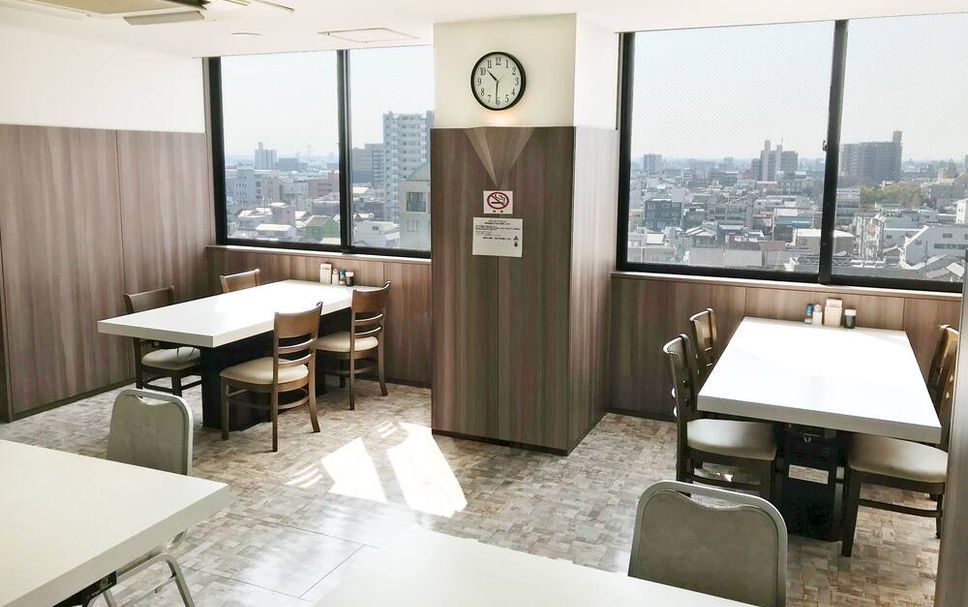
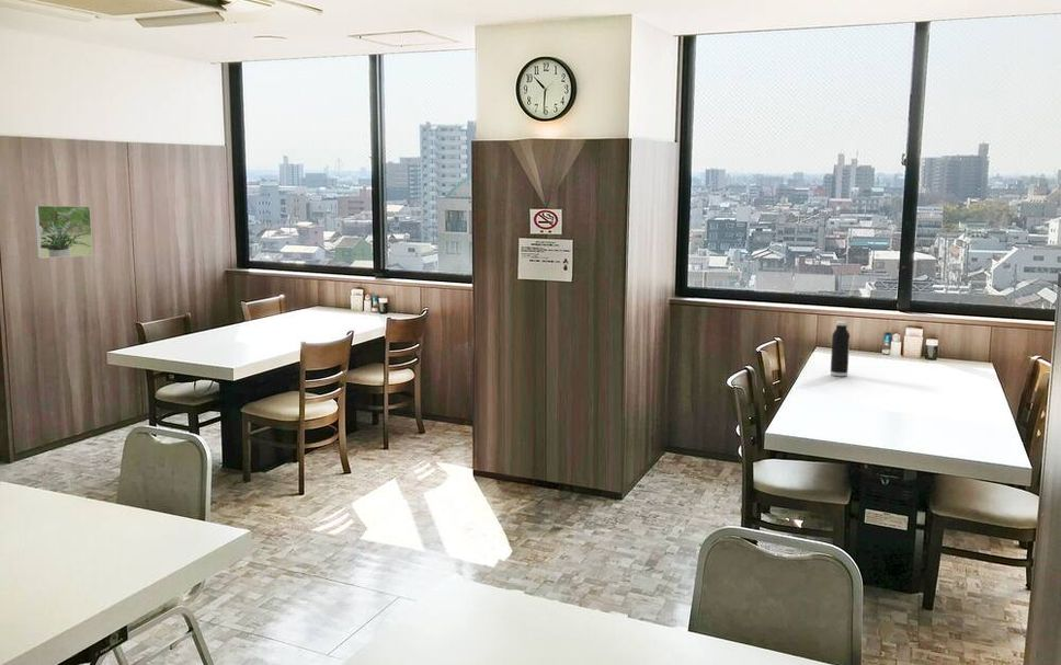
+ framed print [33,205,94,260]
+ water bottle [830,320,851,377]
